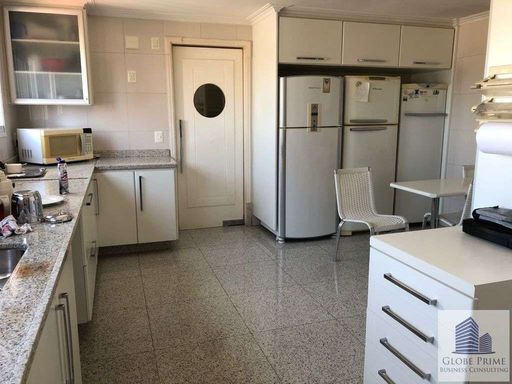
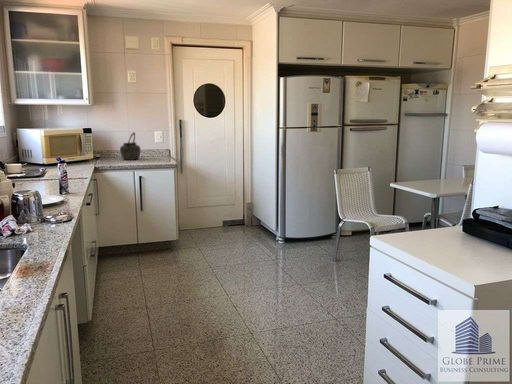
+ kettle [119,131,142,161]
